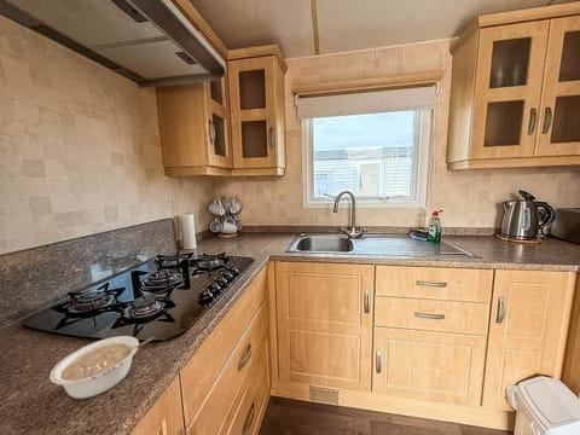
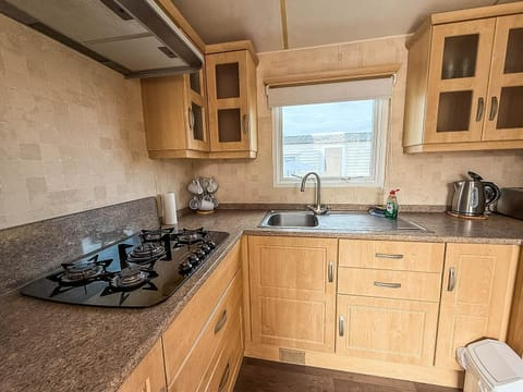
- legume [48,335,155,400]
